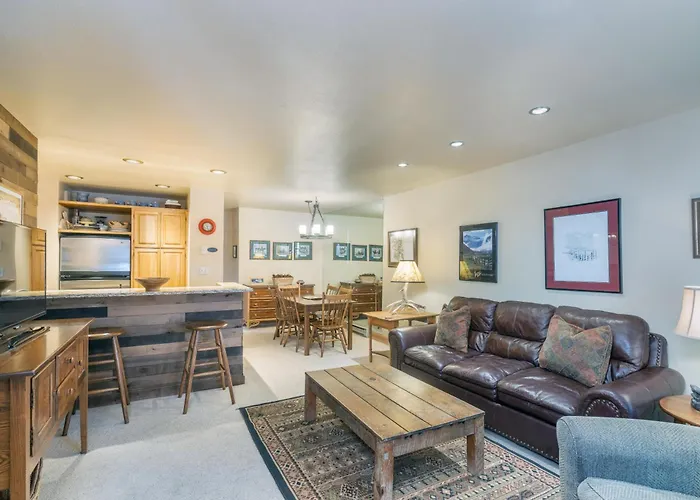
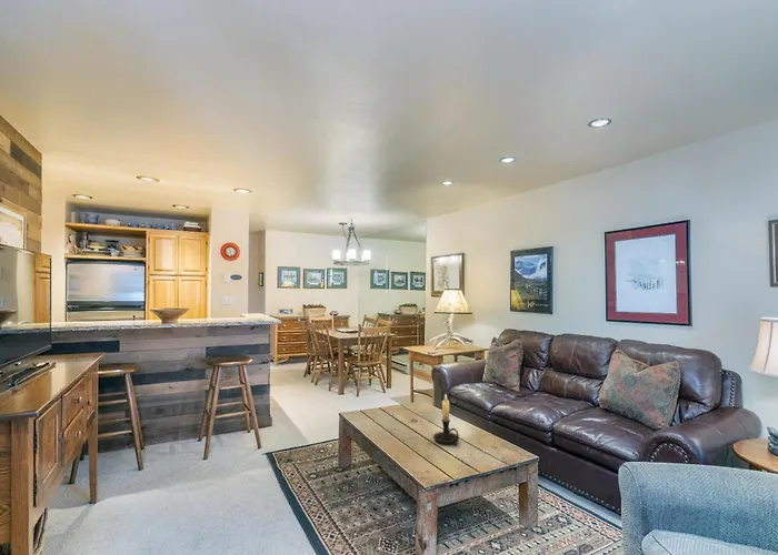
+ candle holder [432,393,460,446]
